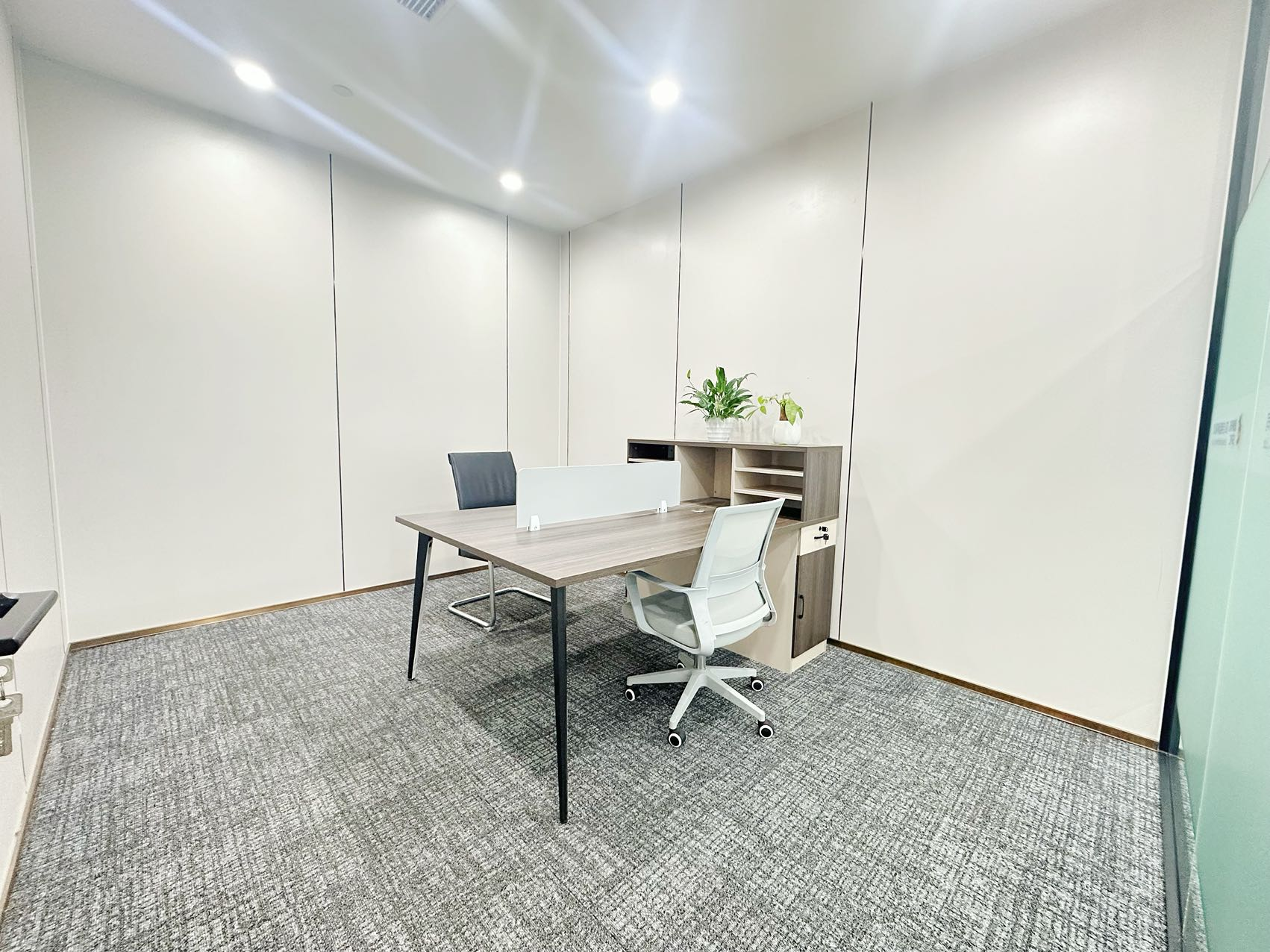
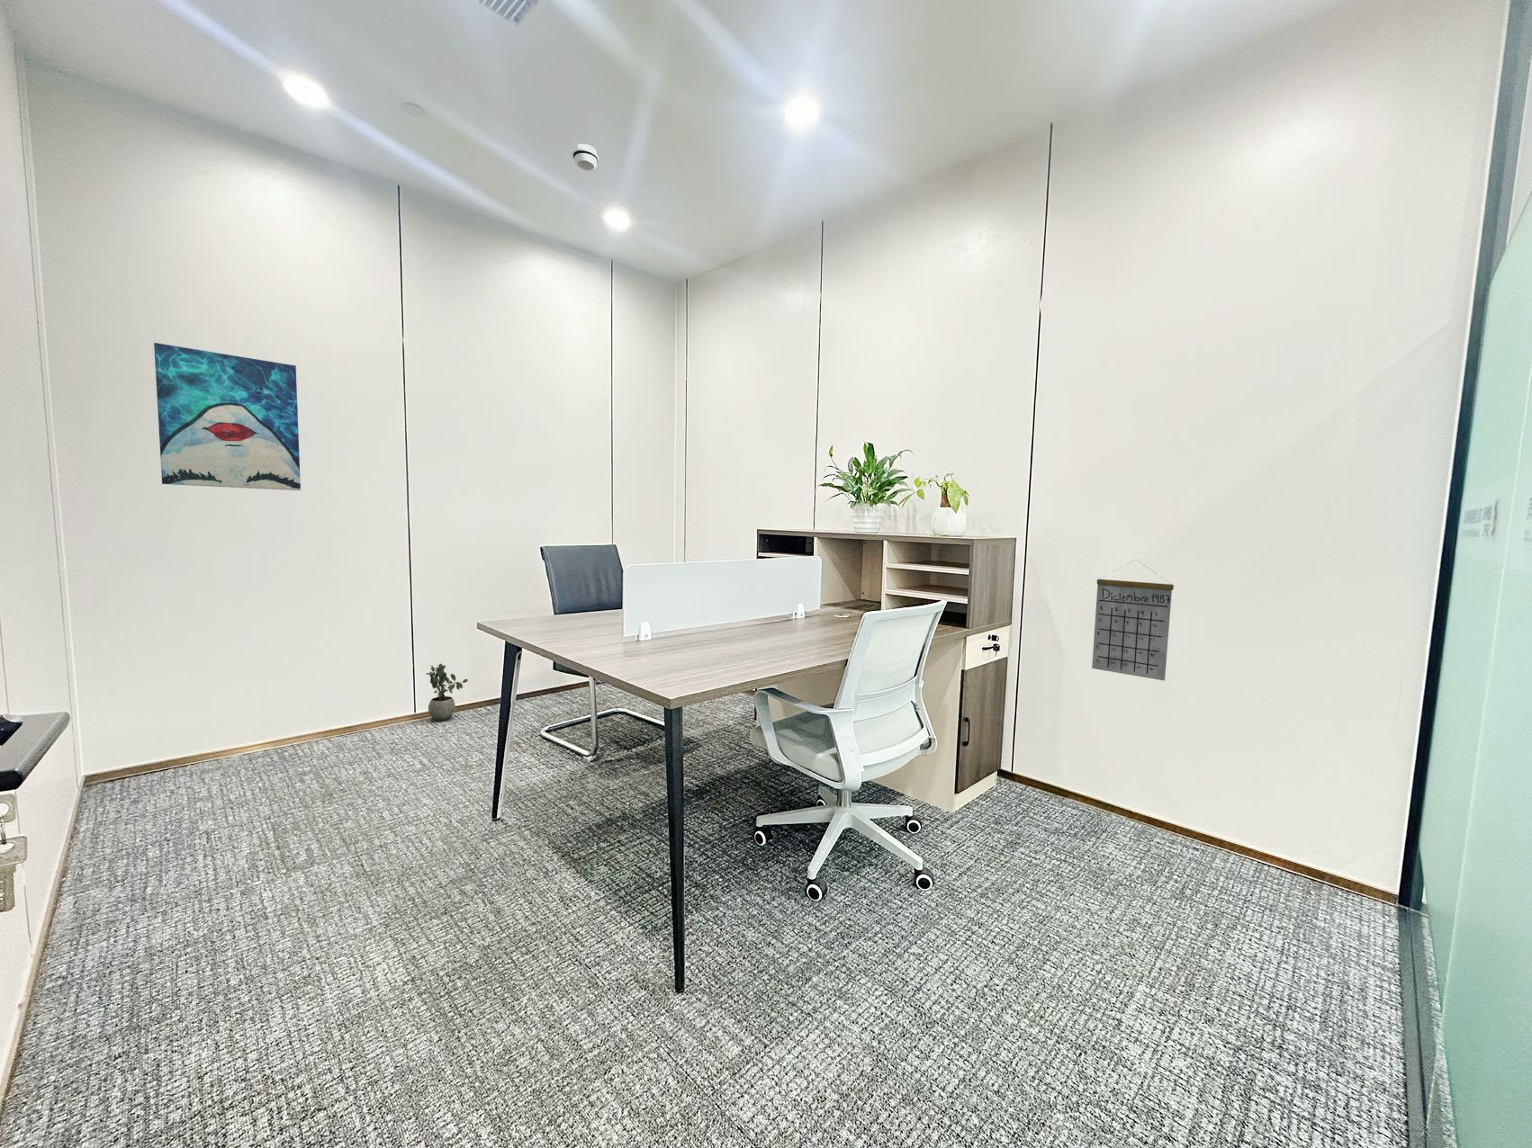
+ calendar [1090,560,1175,683]
+ potted plant [425,663,469,721]
+ smoke detector [572,144,600,172]
+ wall art [153,342,302,491]
